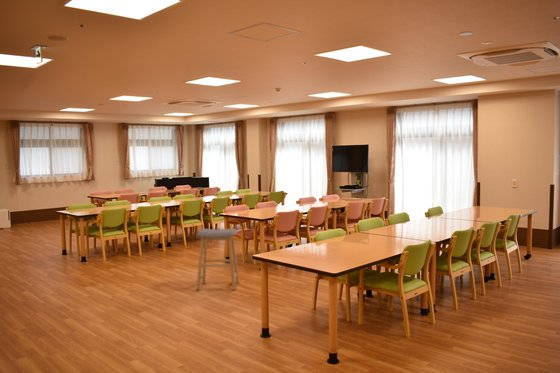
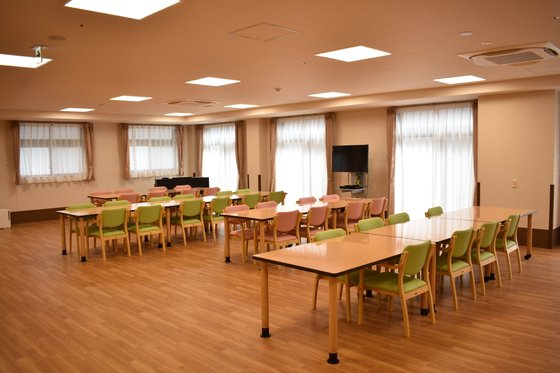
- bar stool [196,227,240,291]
